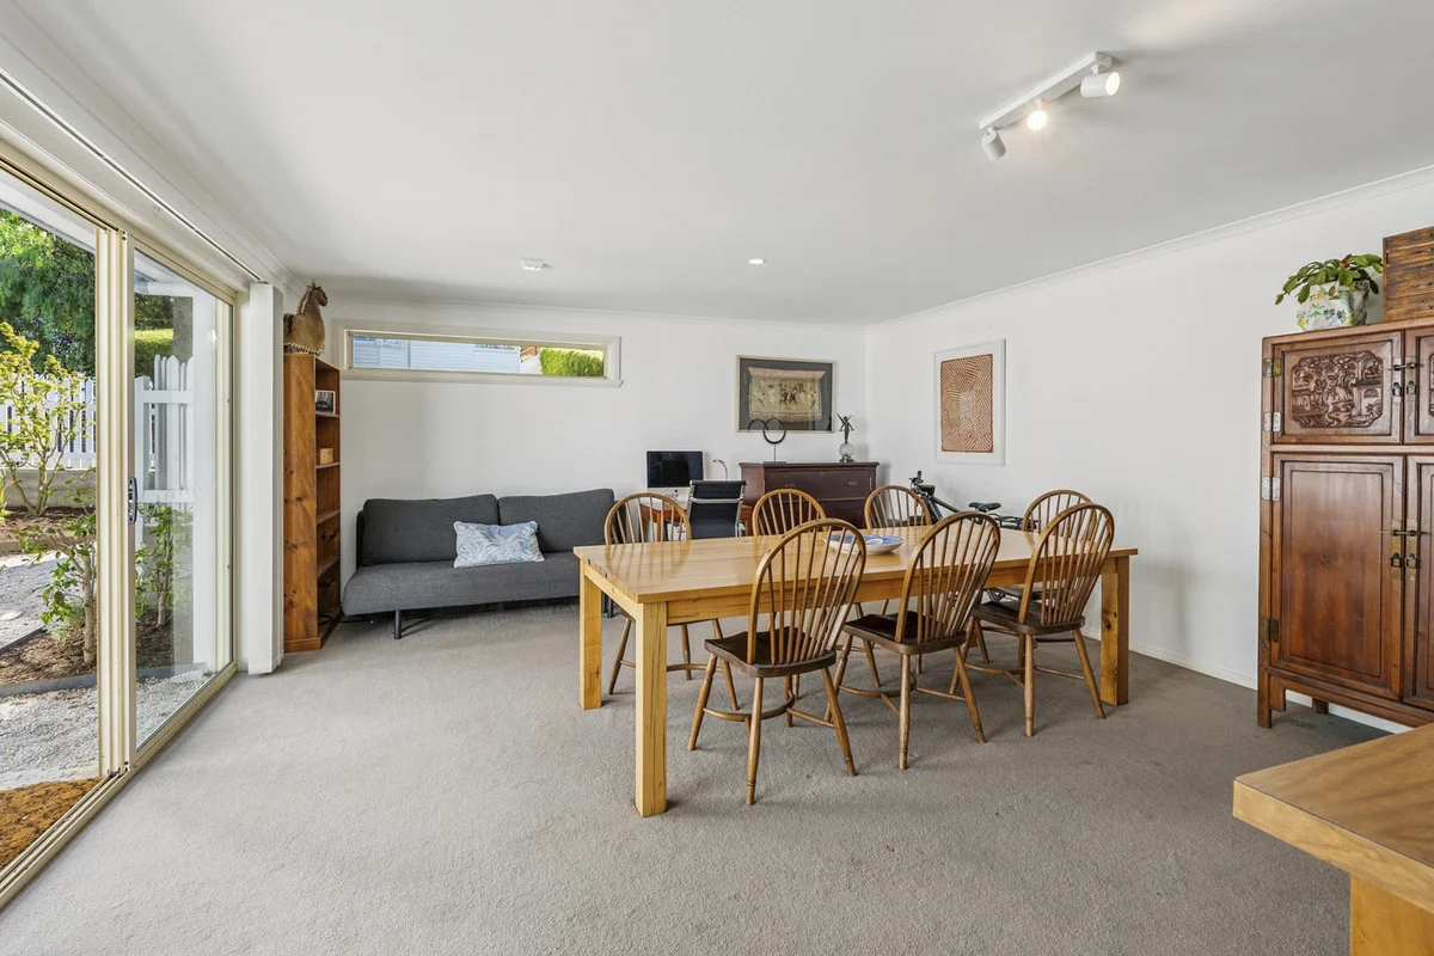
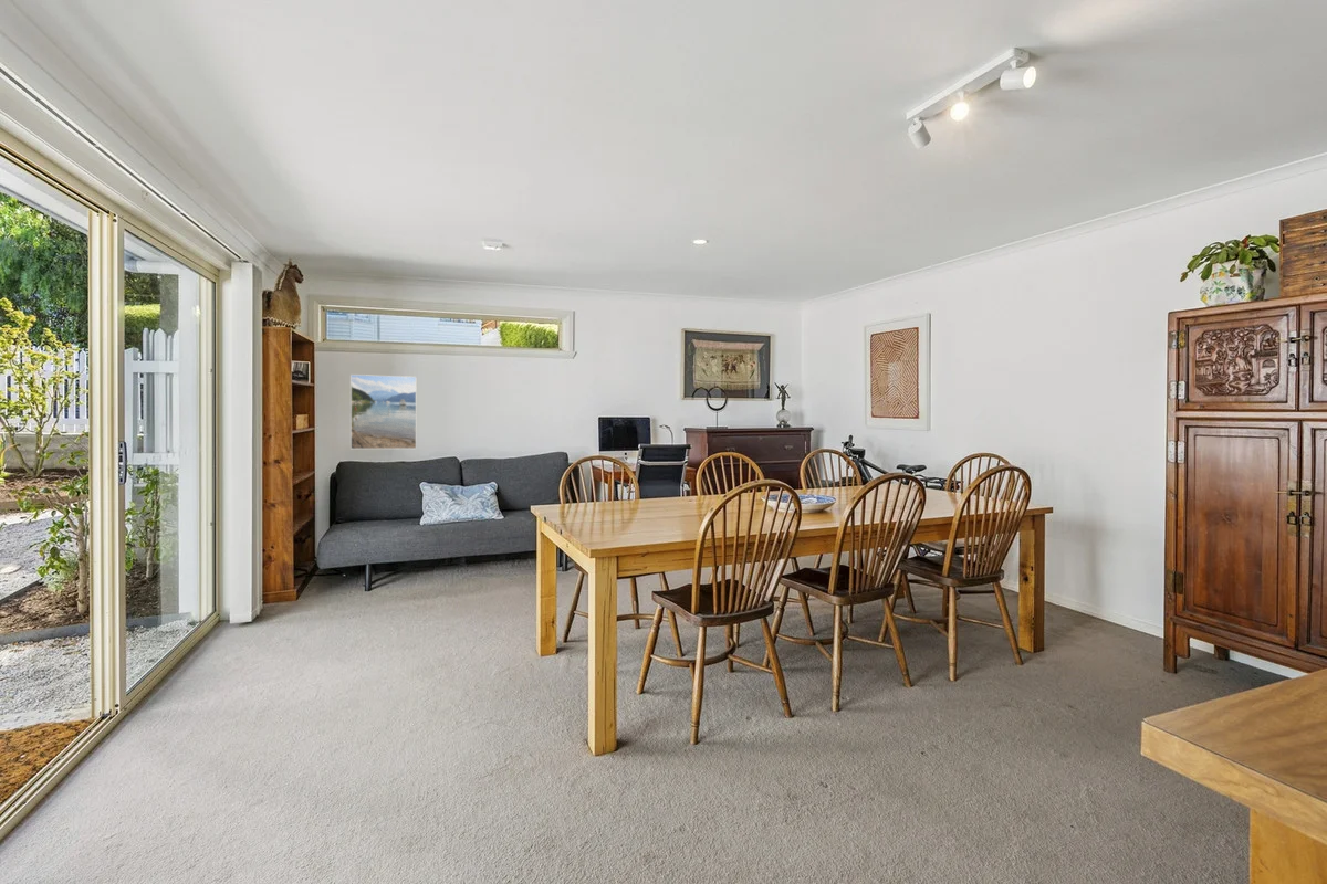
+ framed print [349,373,417,450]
